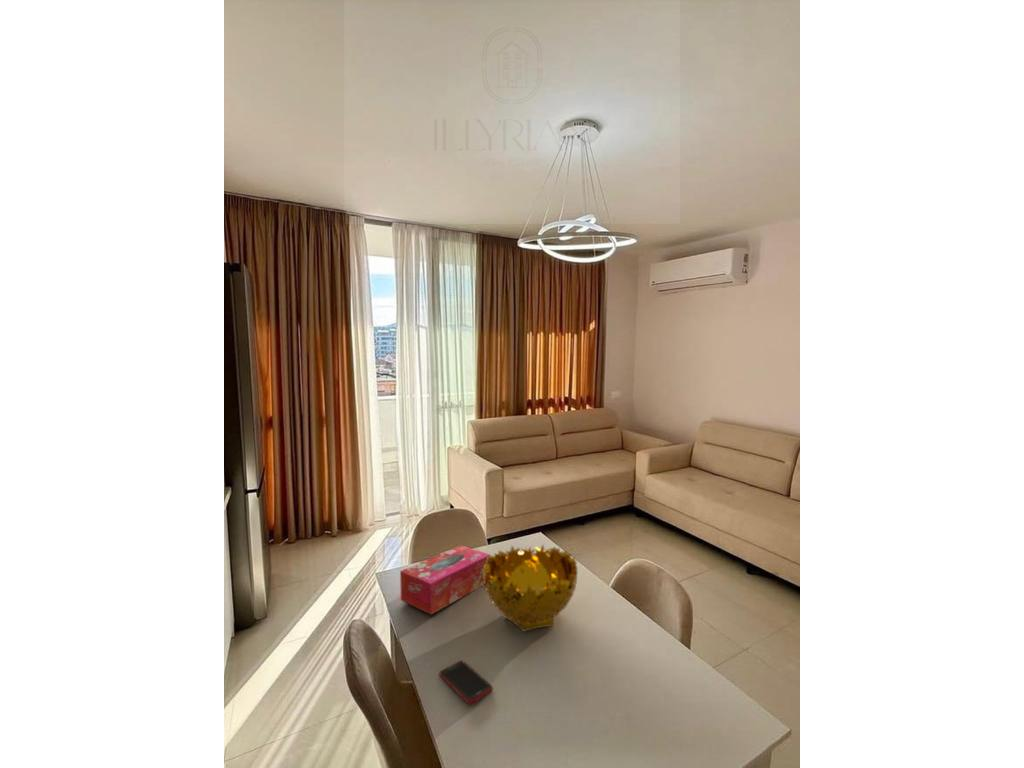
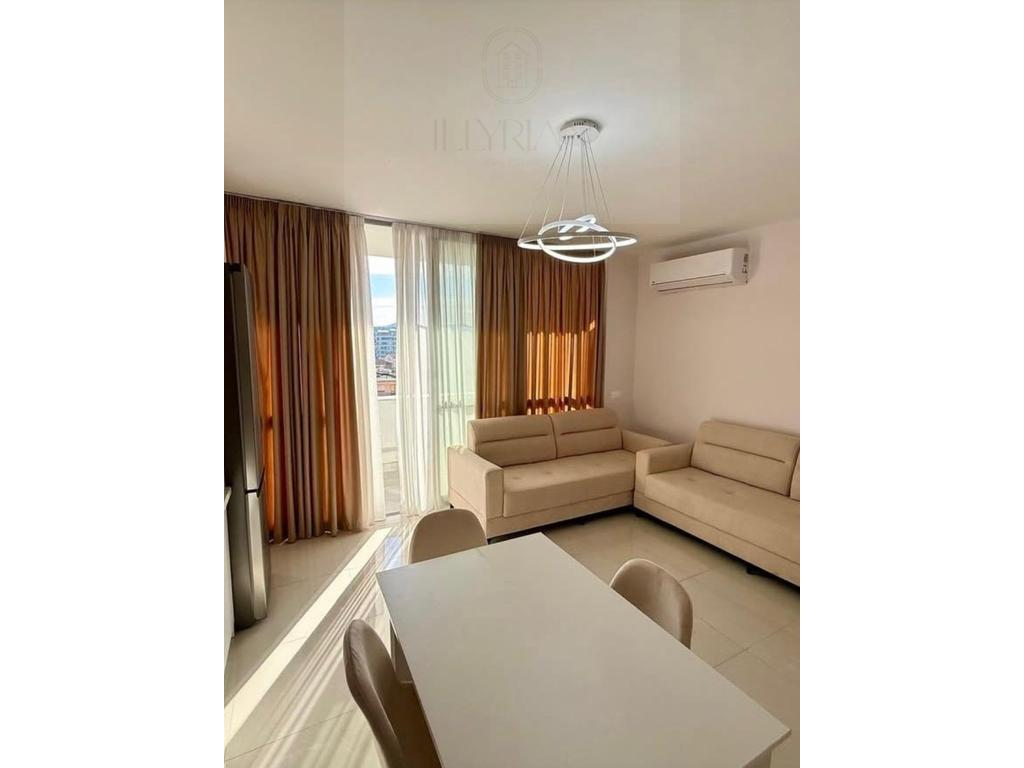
- tissue box [399,544,491,615]
- cell phone [438,660,494,705]
- decorative bowl [483,544,579,633]
